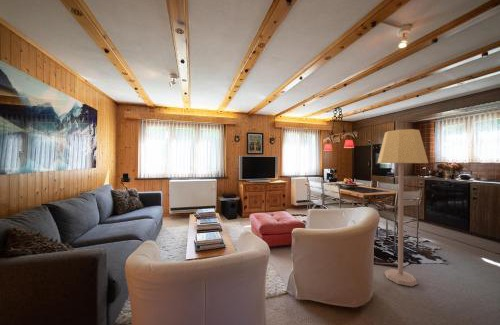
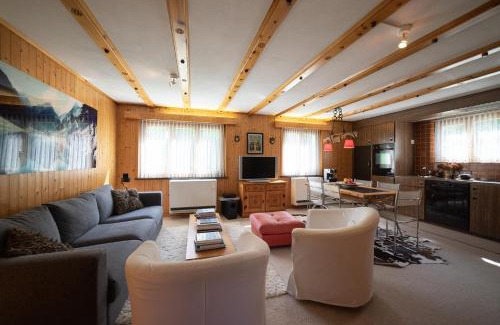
- lamp [376,128,429,287]
